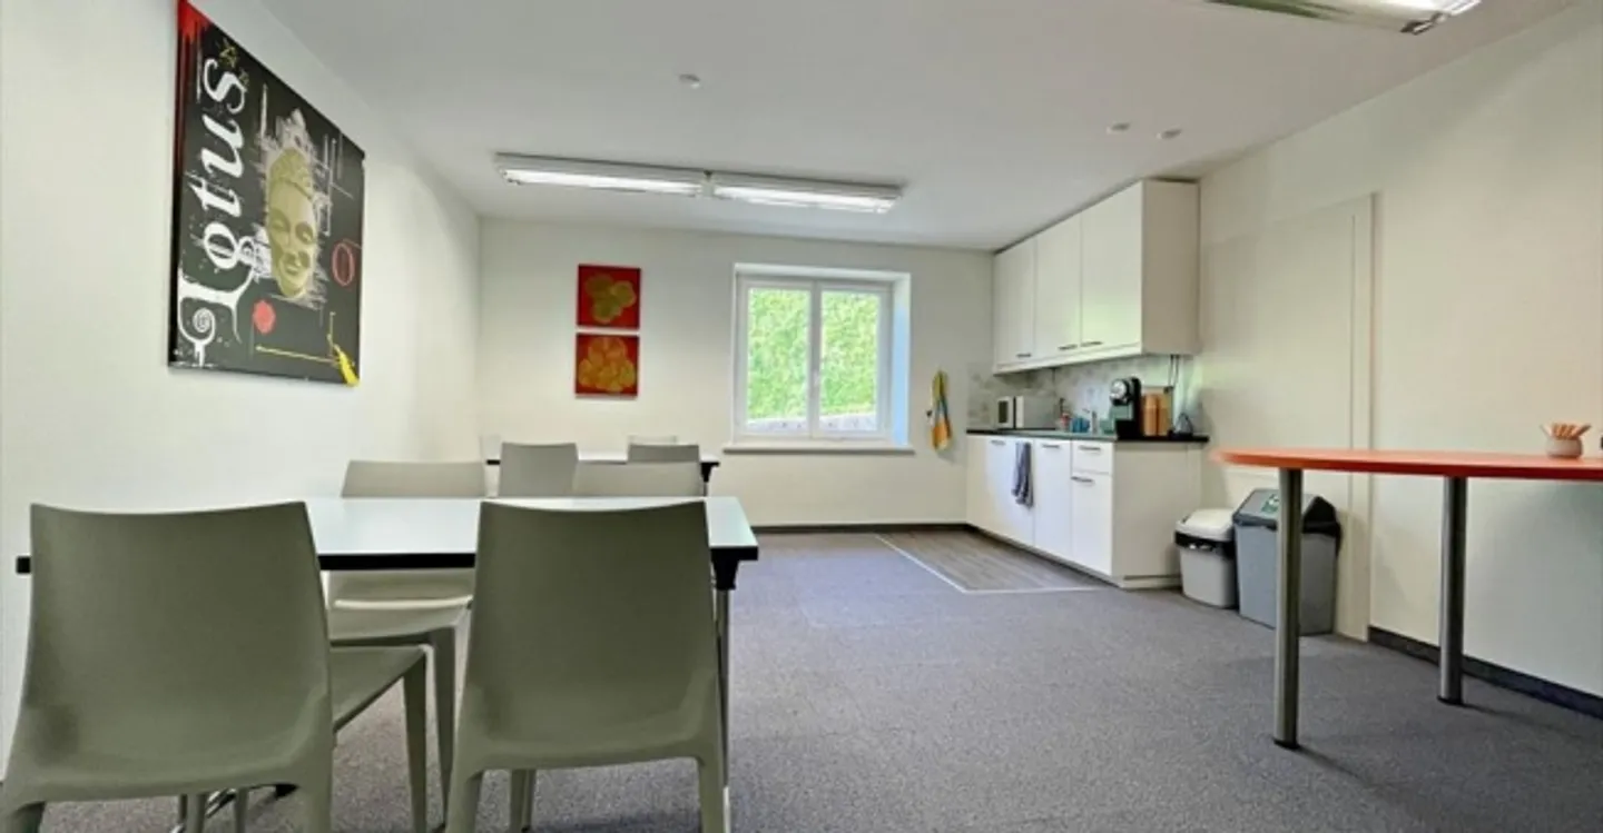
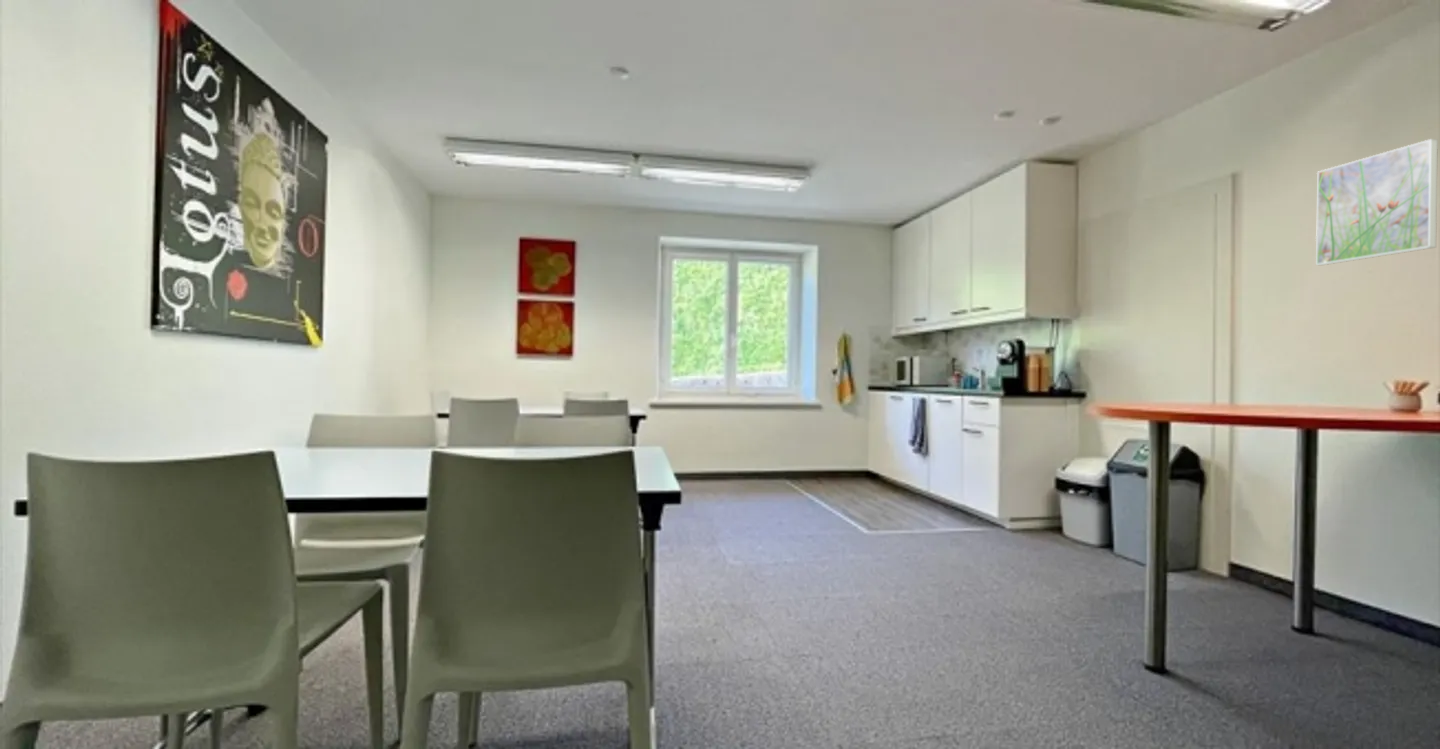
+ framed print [1315,138,1439,266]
